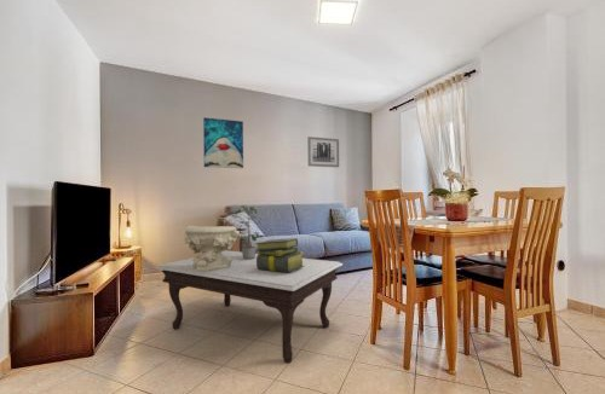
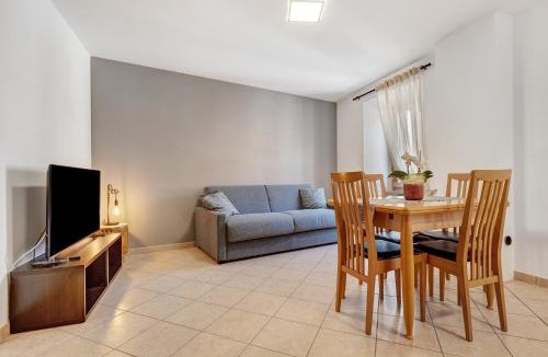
- wall art [202,116,244,169]
- stack of books [254,237,305,272]
- potted plant [237,204,264,259]
- coffee table [155,249,344,364]
- wall art [306,135,340,168]
- decorative bowl [183,225,241,271]
